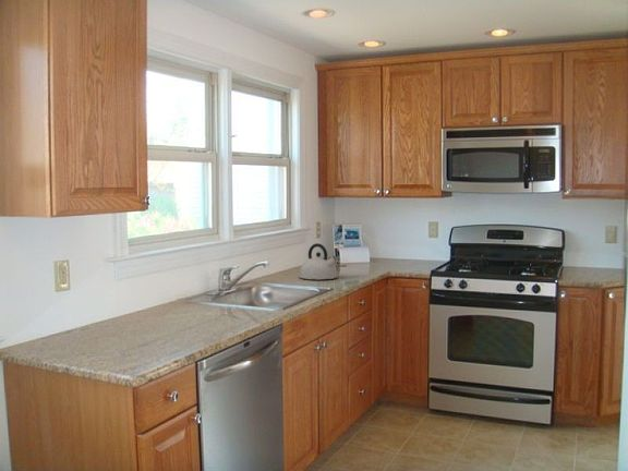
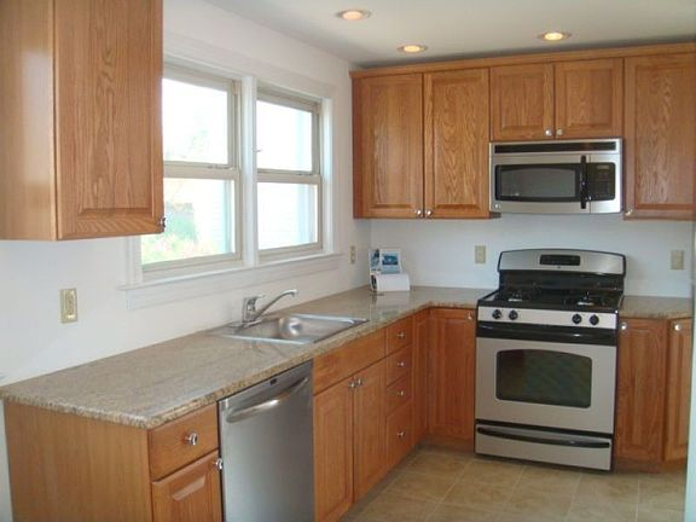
- kettle [298,242,339,280]
